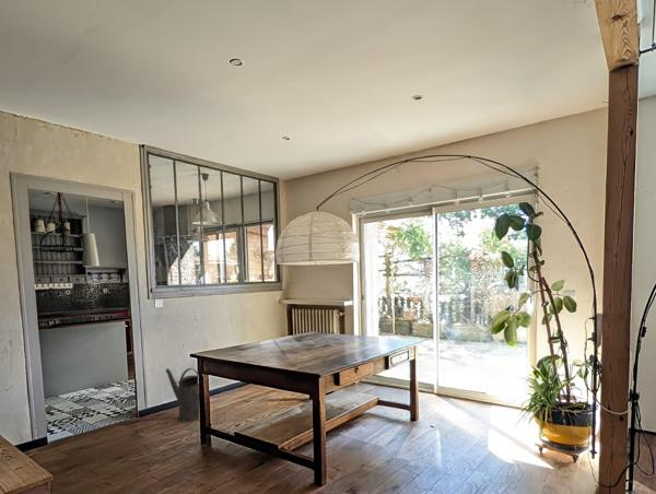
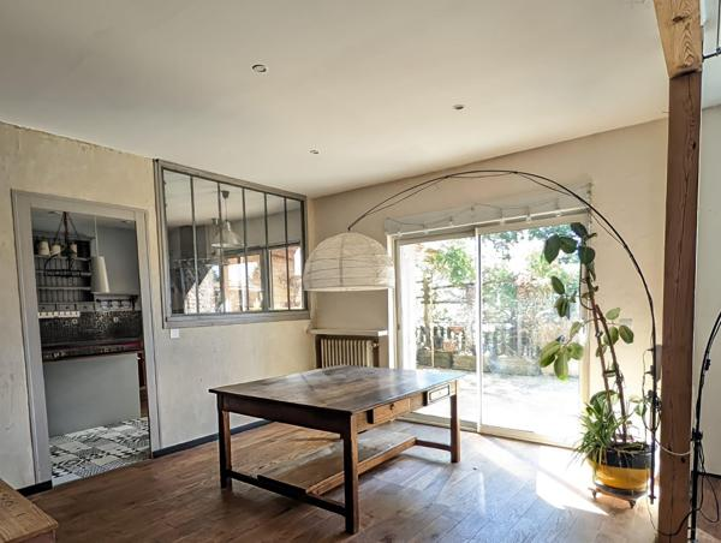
- watering can [165,367,200,422]
